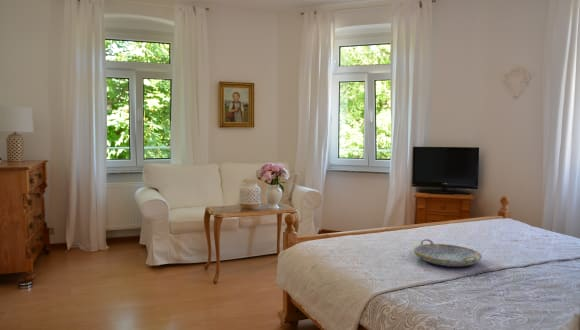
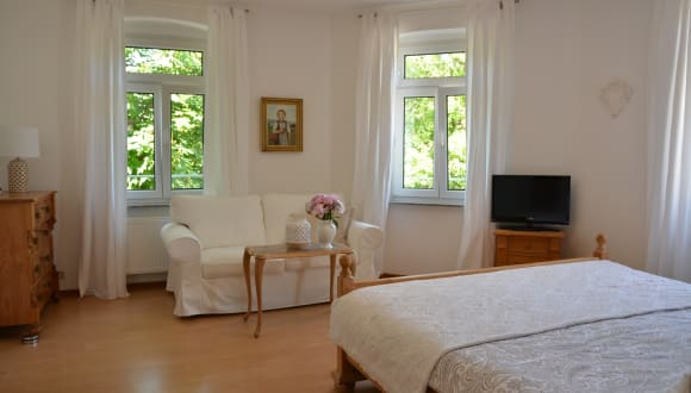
- serving tray [412,238,483,268]
